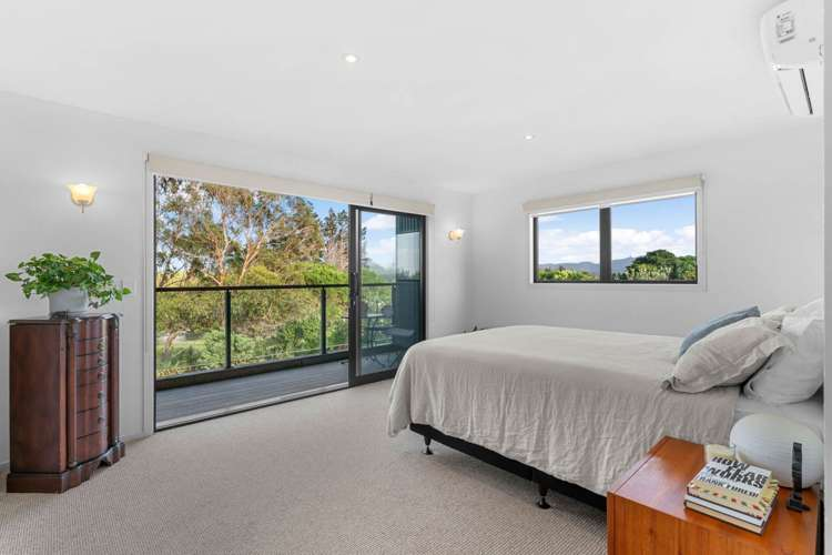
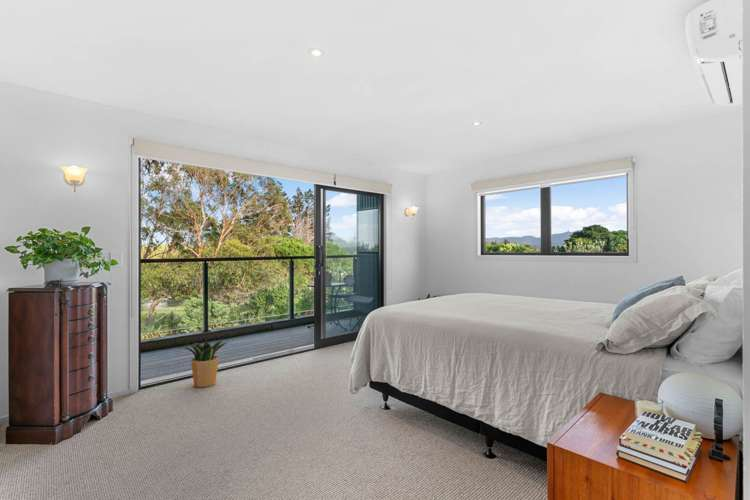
+ potted plant [181,338,230,388]
